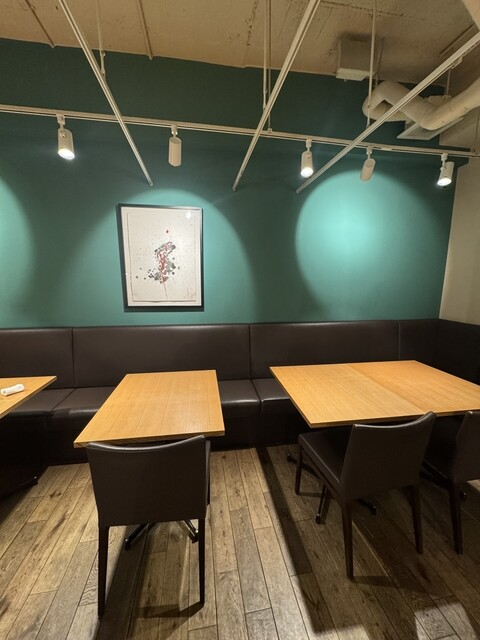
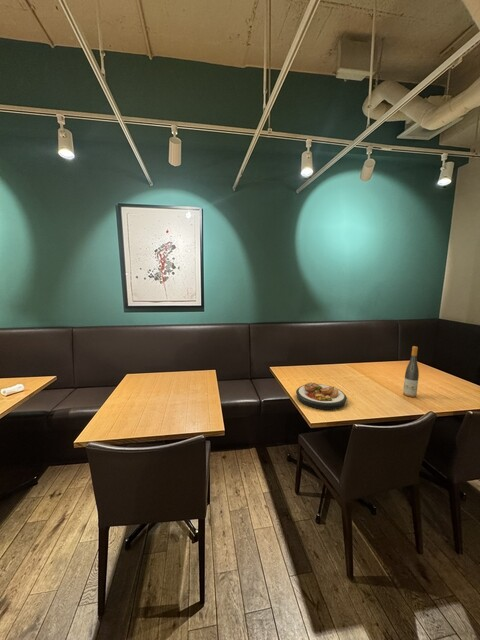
+ wine bottle [402,345,420,398]
+ plate [295,381,348,411]
